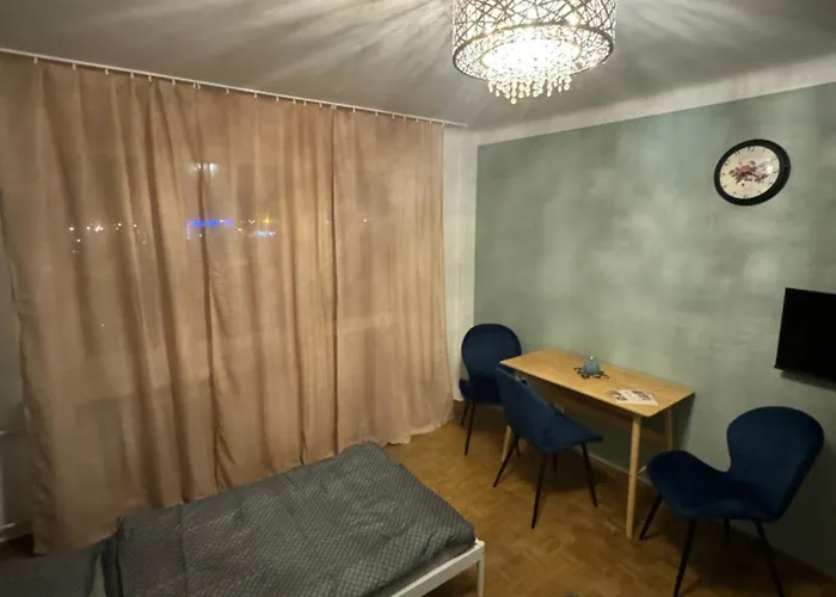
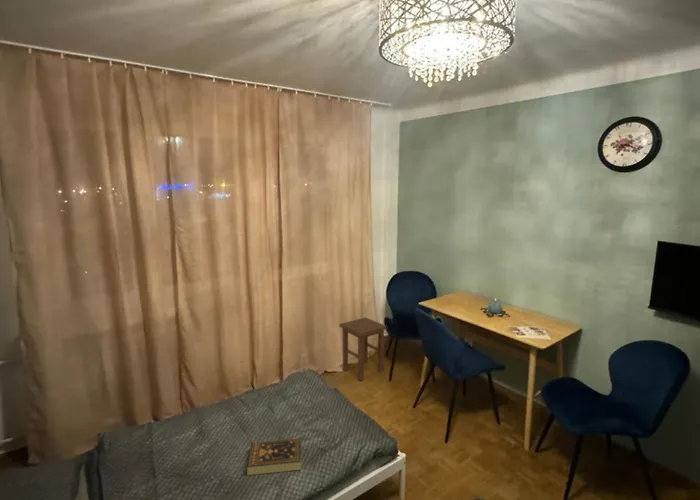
+ stool [338,317,388,381]
+ book [246,437,302,476]
